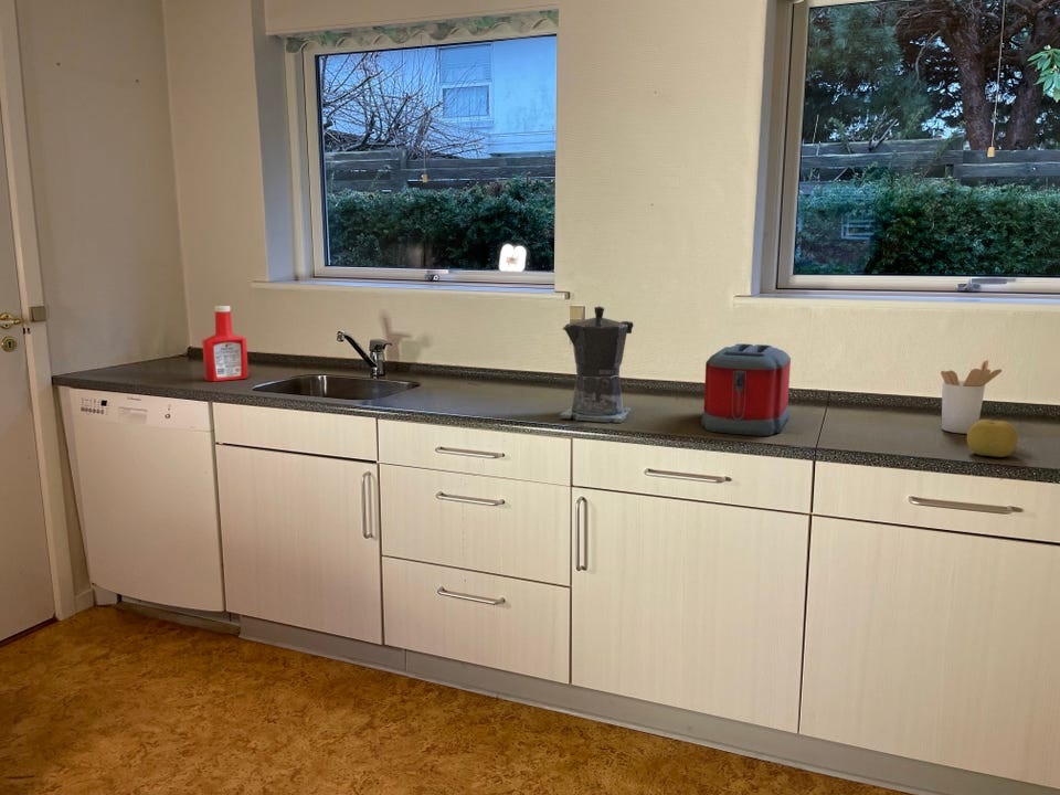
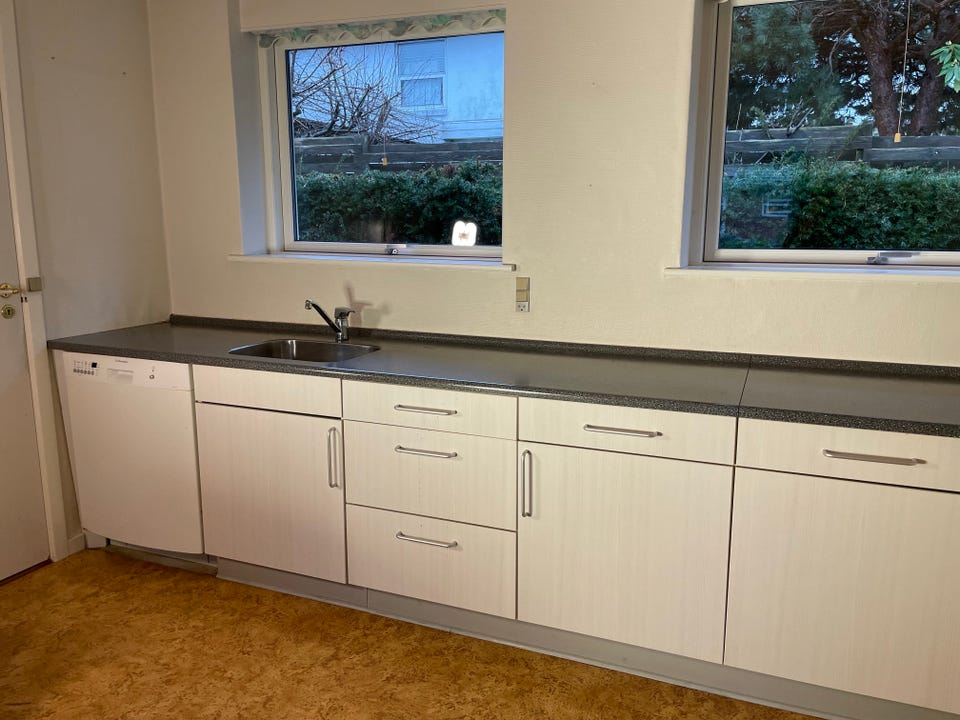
- soap bottle [201,305,250,383]
- toaster [700,342,792,437]
- coffee maker [559,306,635,424]
- fruit [966,418,1019,458]
- utensil holder [940,359,1003,434]
